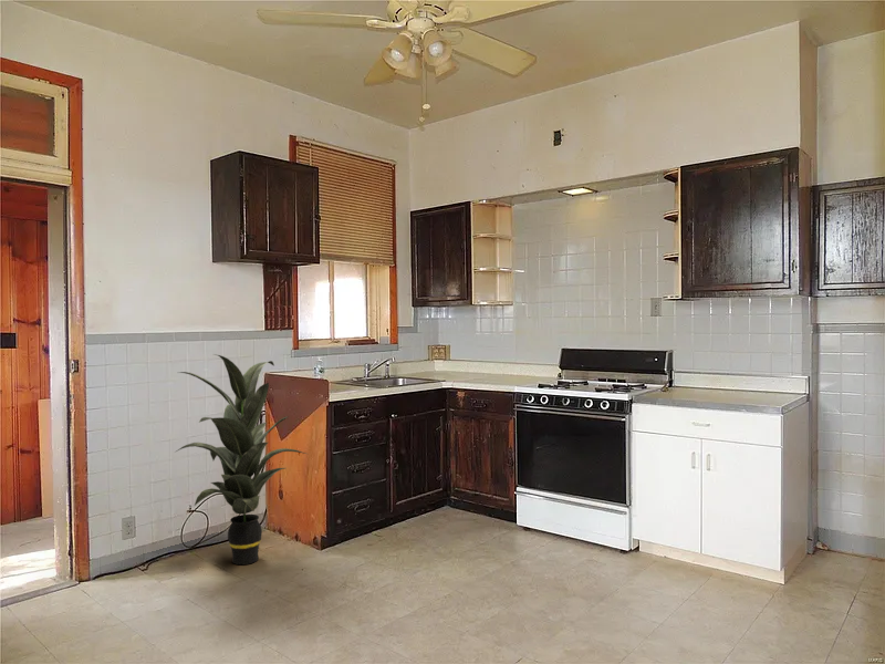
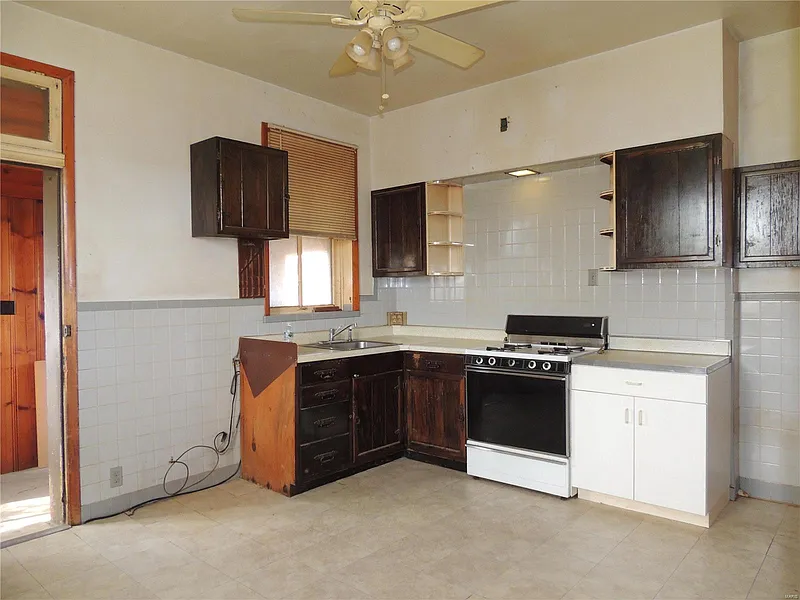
- indoor plant [175,353,308,566]
